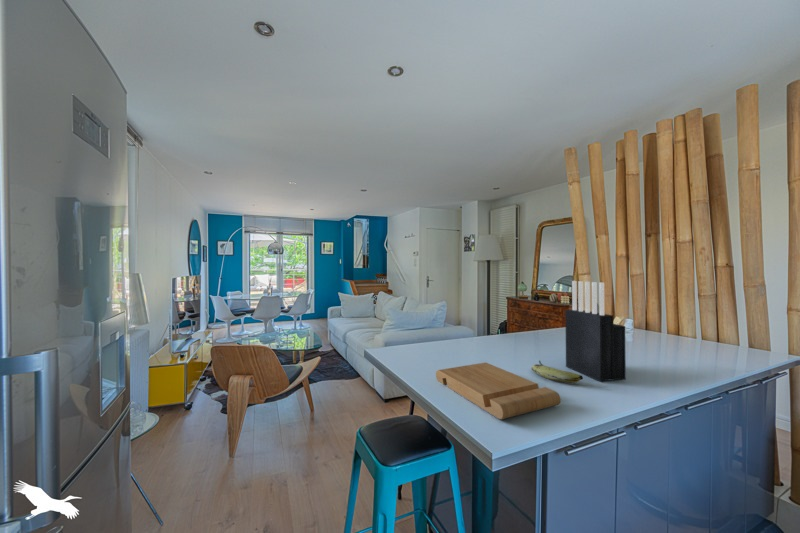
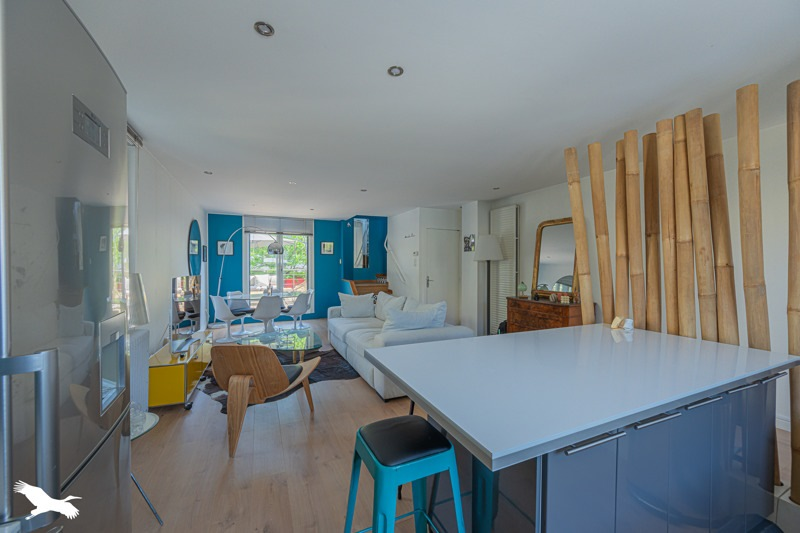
- knife block [564,280,627,383]
- cutting board [435,361,562,420]
- fruit [531,360,584,384]
